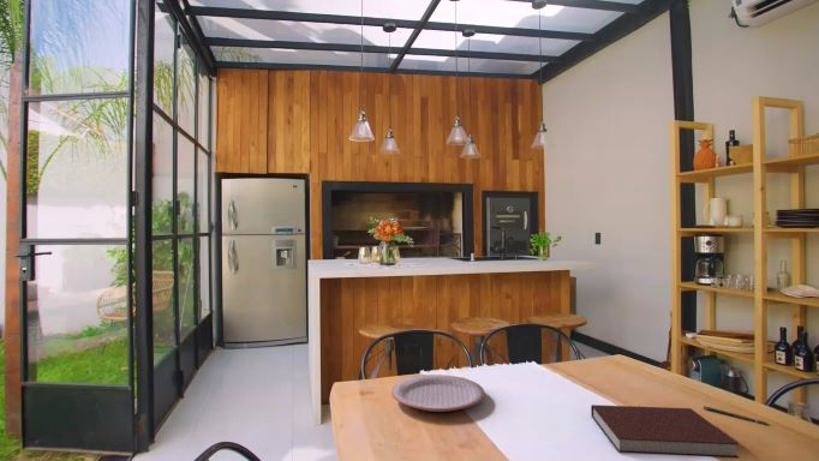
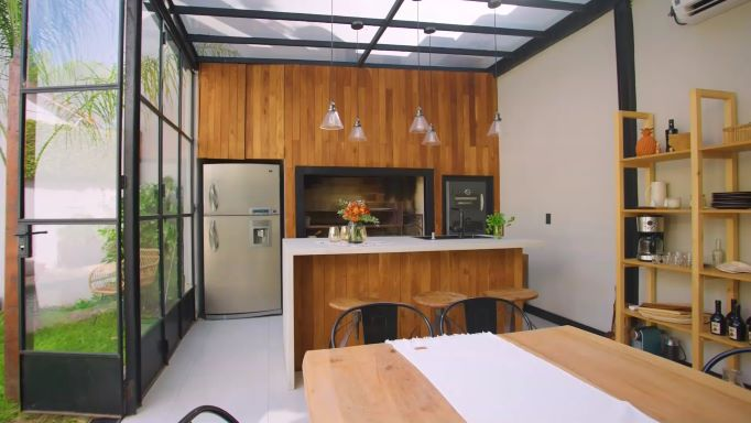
- pen [703,405,770,426]
- notebook [590,403,740,459]
- plate [390,373,486,413]
